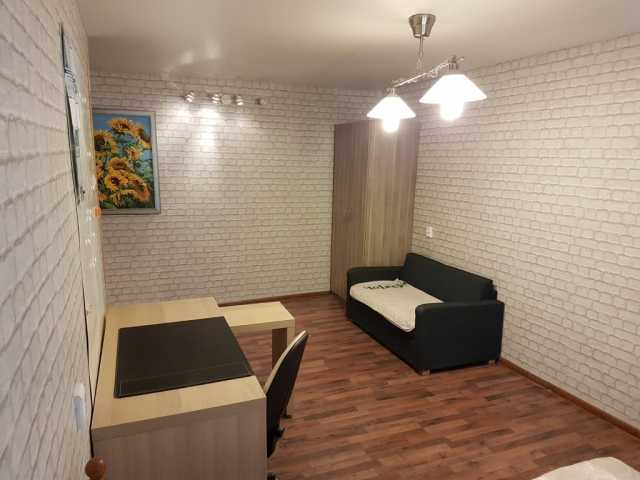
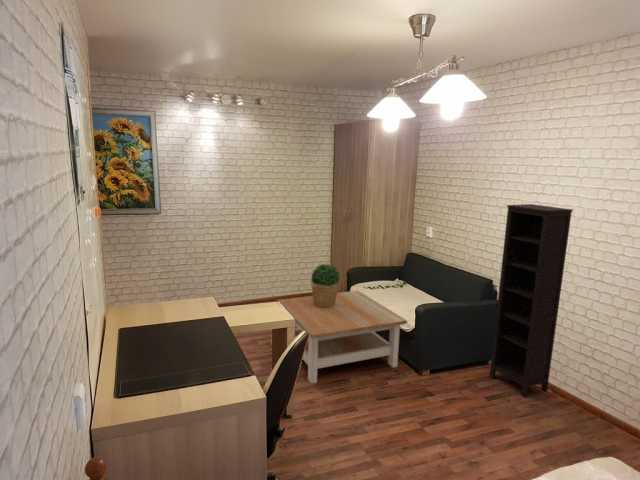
+ bookcase [489,203,574,399]
+ coffee table [276,290,408,385]
+ potted plant [310,263,341,308]
